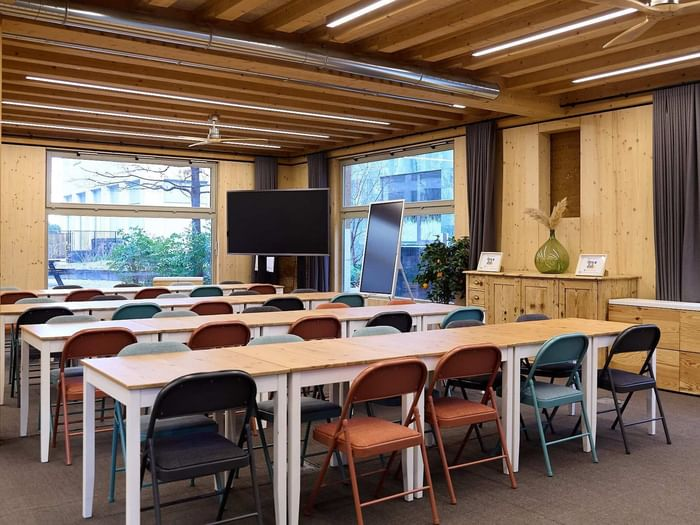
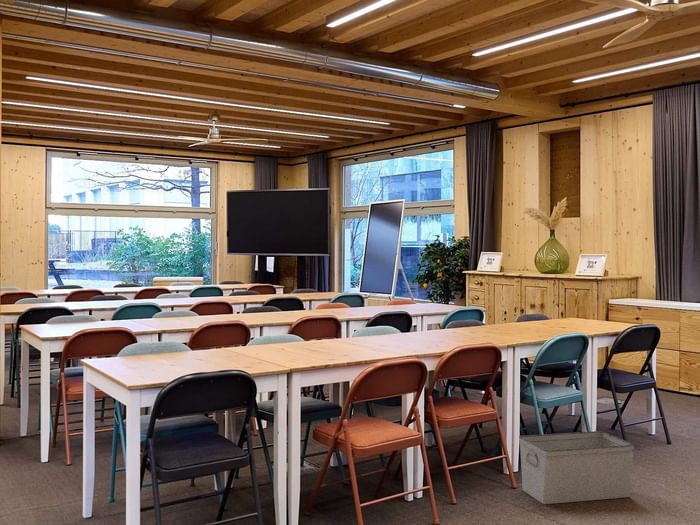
+ storage bin [518,430,635,505]
